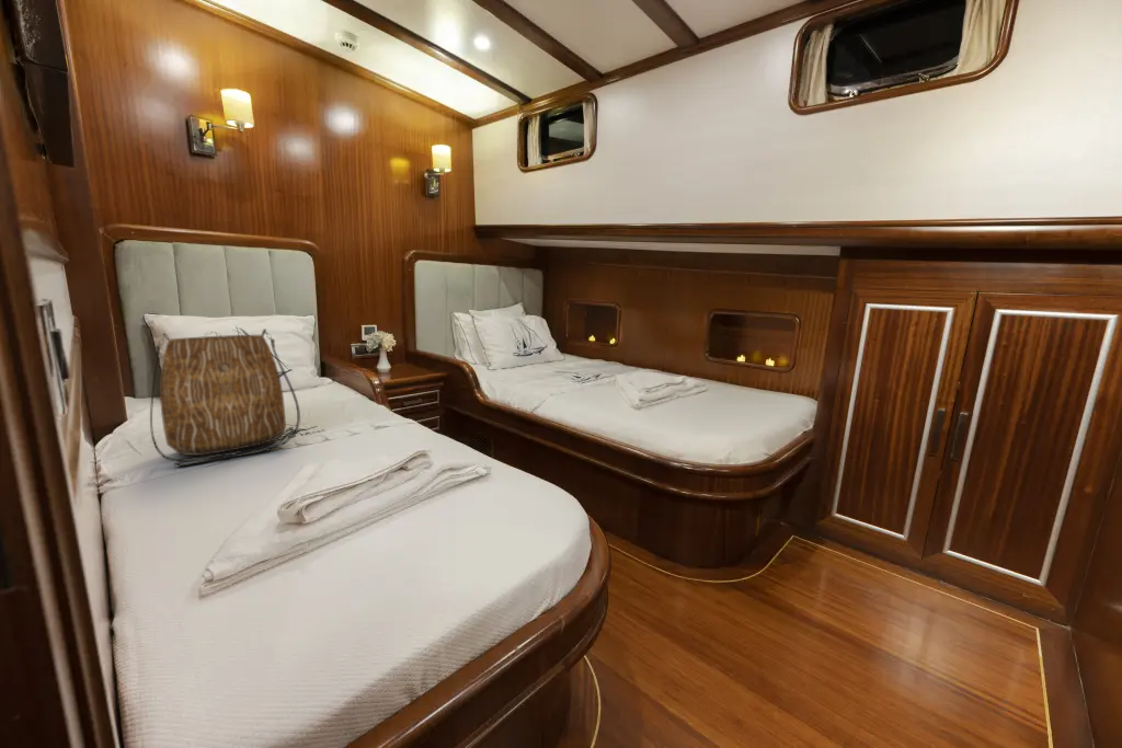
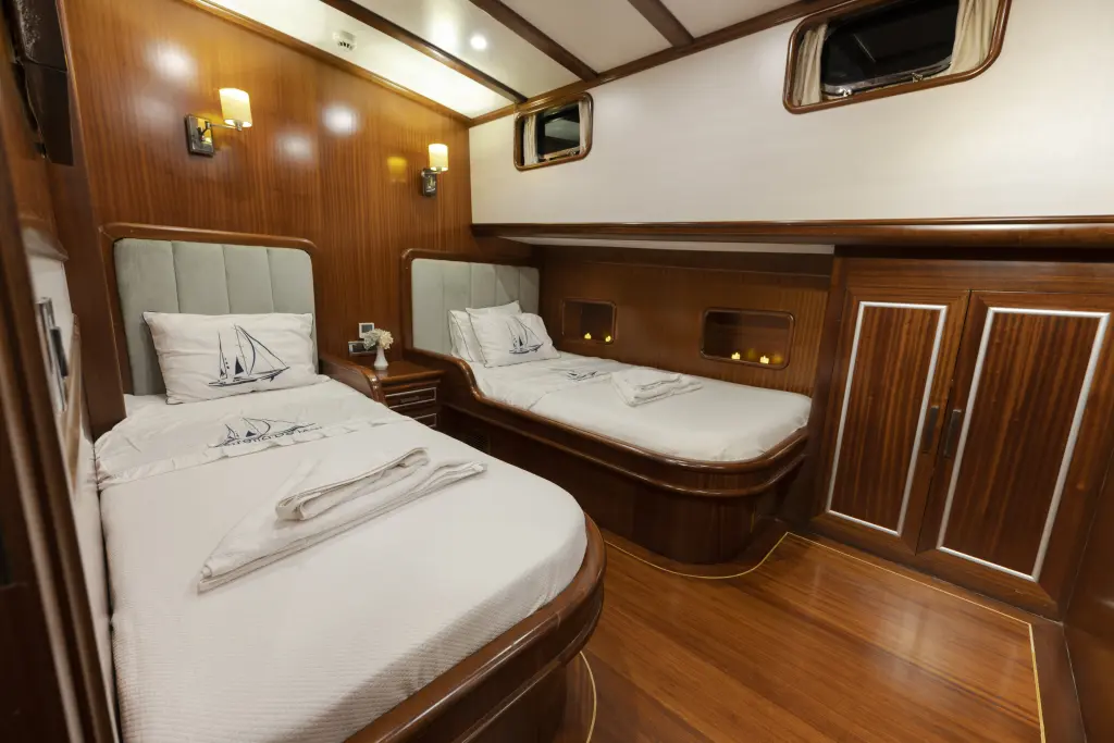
- tote bag [149,327,301,469]
